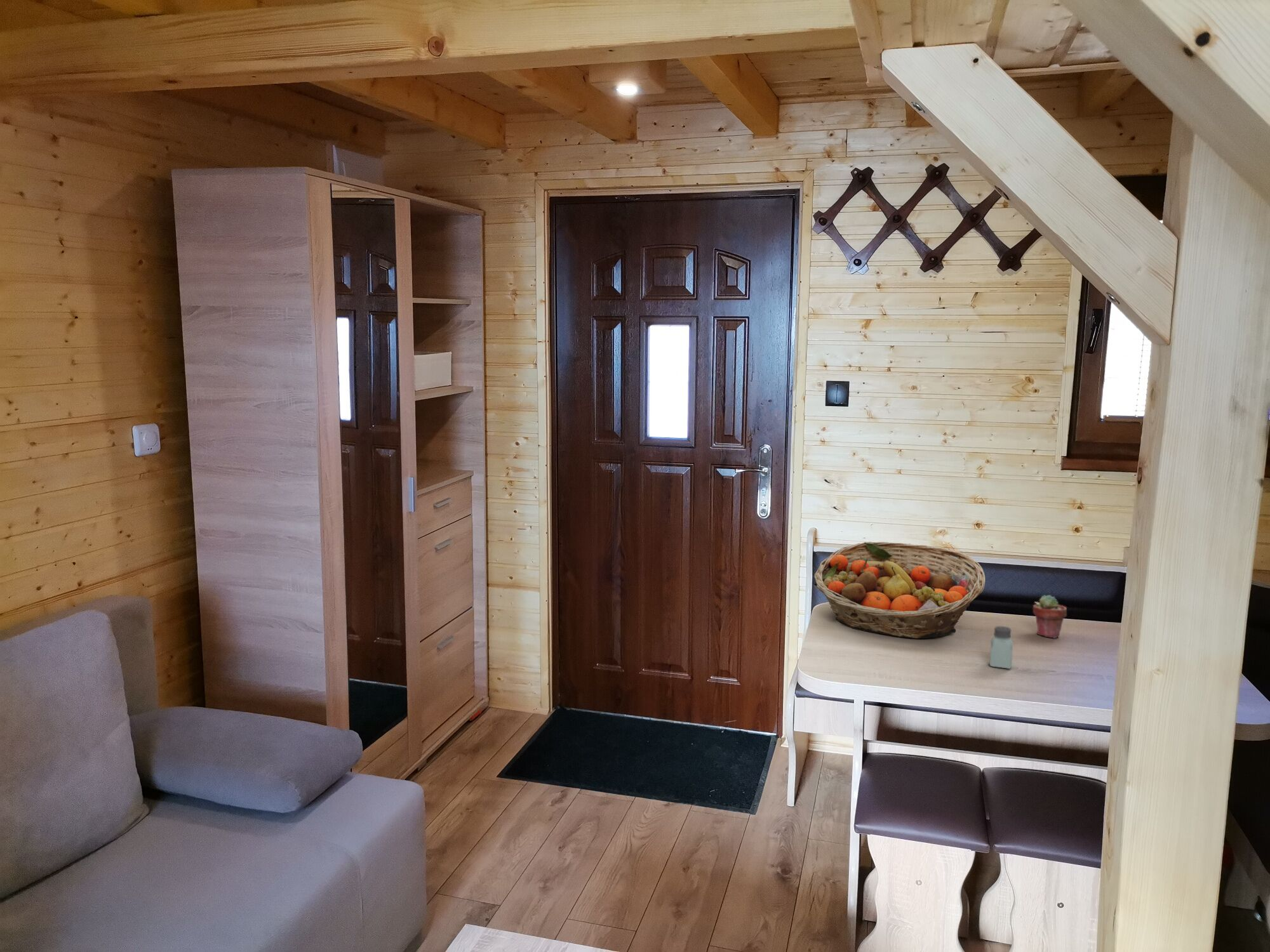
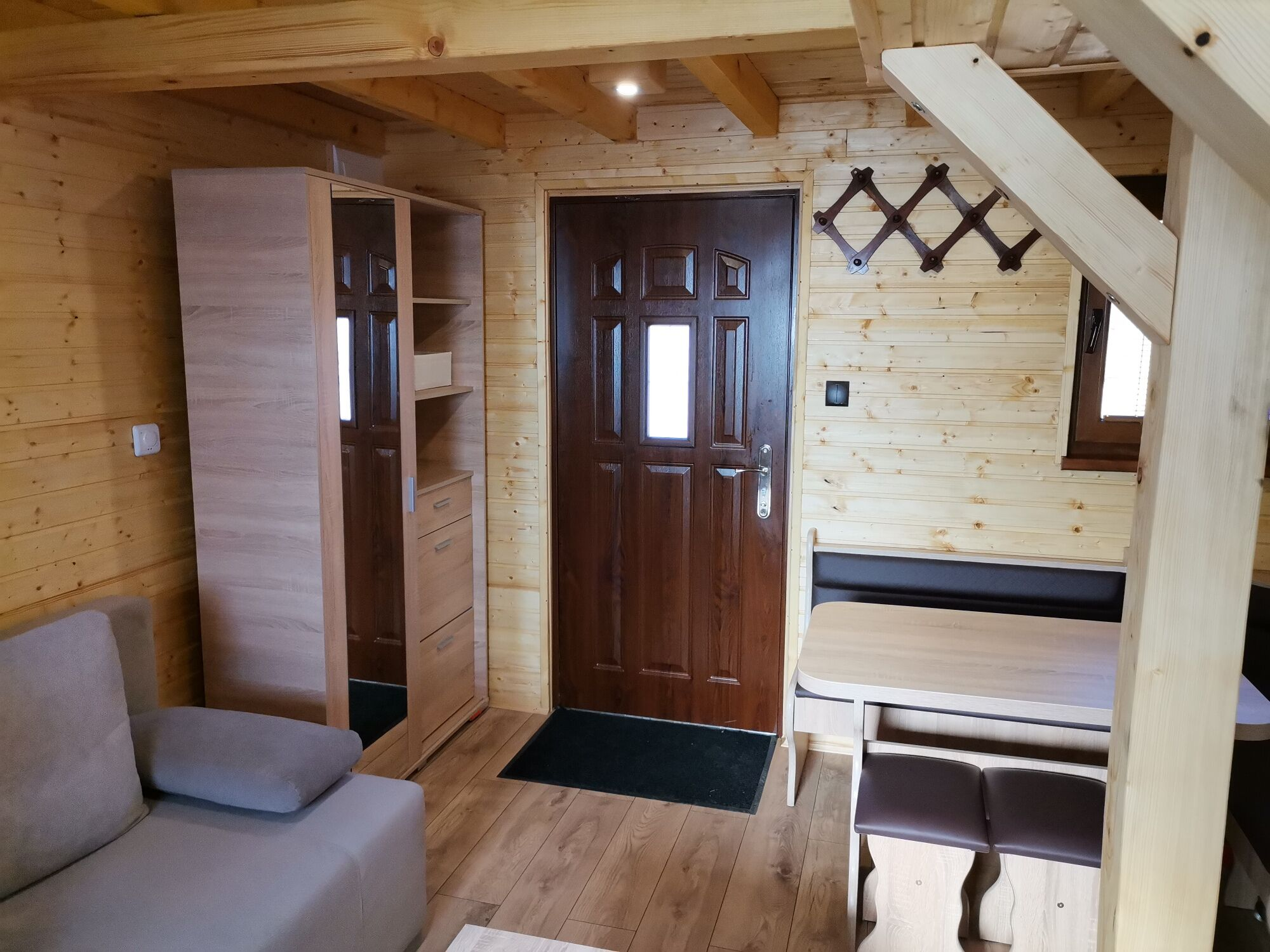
- fruit basket [813,541,986,639]
- saltshaker [989,626,1014,670]
- potted succulent [1033,594,1067,639]
